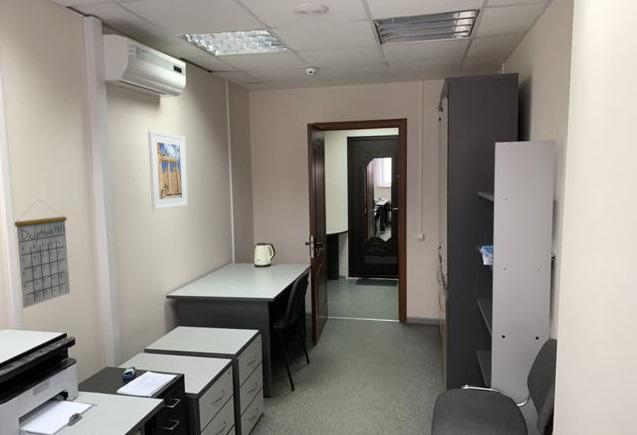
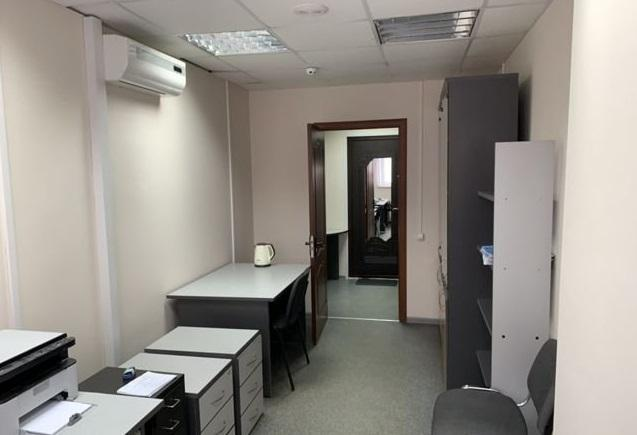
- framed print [147,130,189,211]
- calendar [13,198,71,309]
